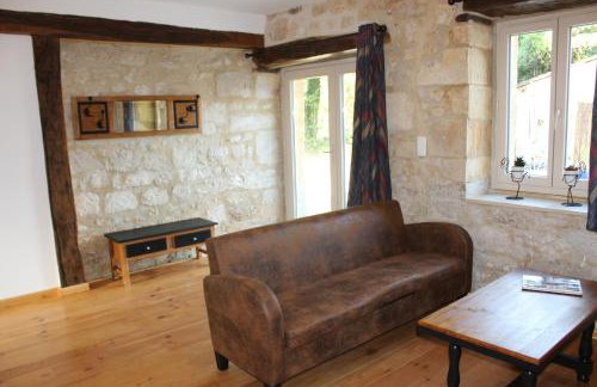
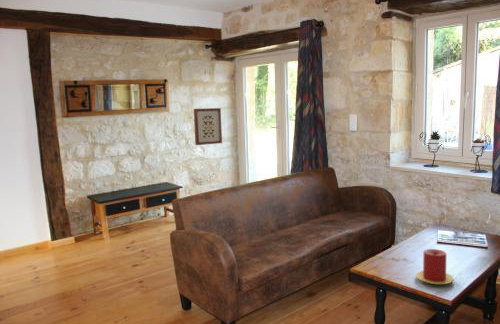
+ candle [415,248,455,285]
+ wall art [193,107,223,146]
